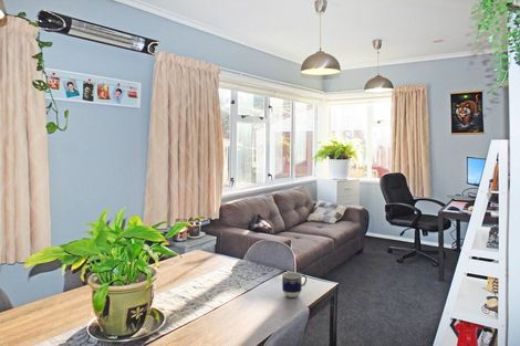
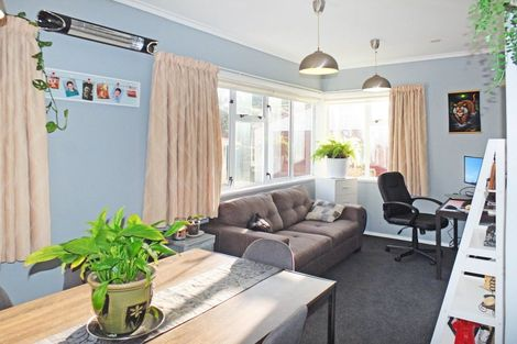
- cup [281,271,308,298]
